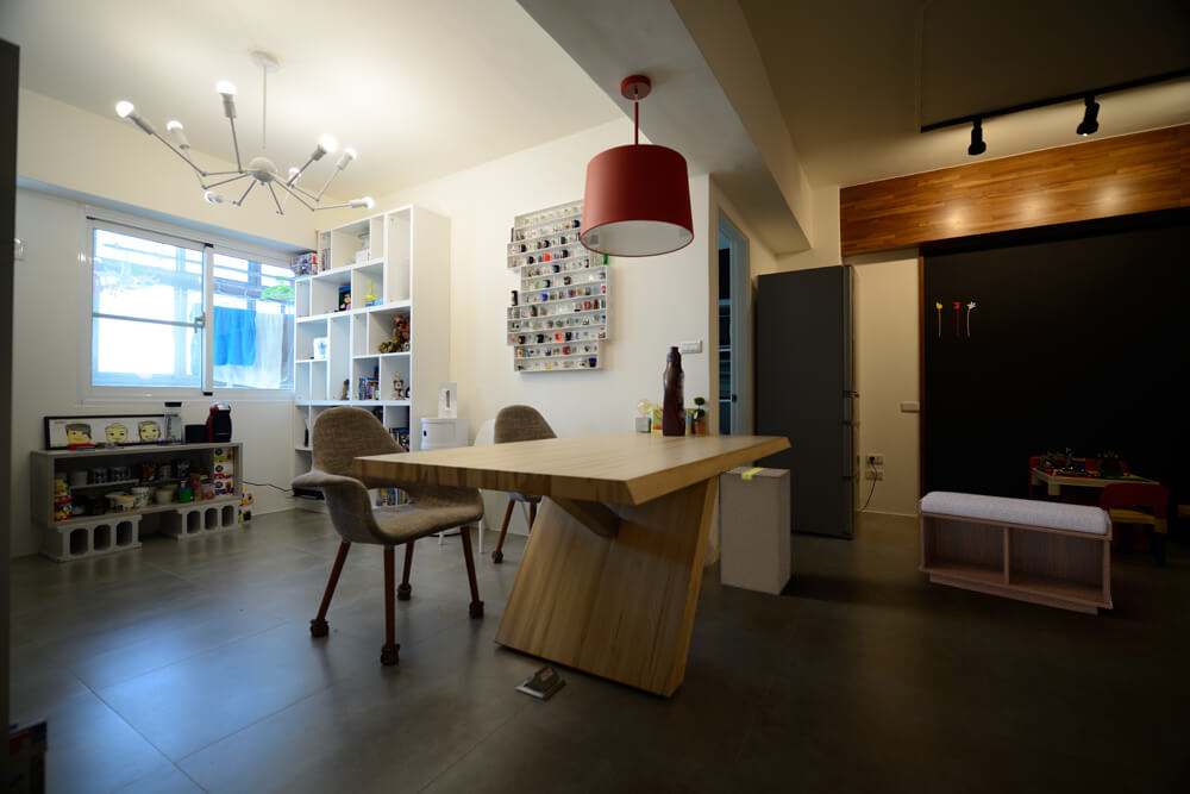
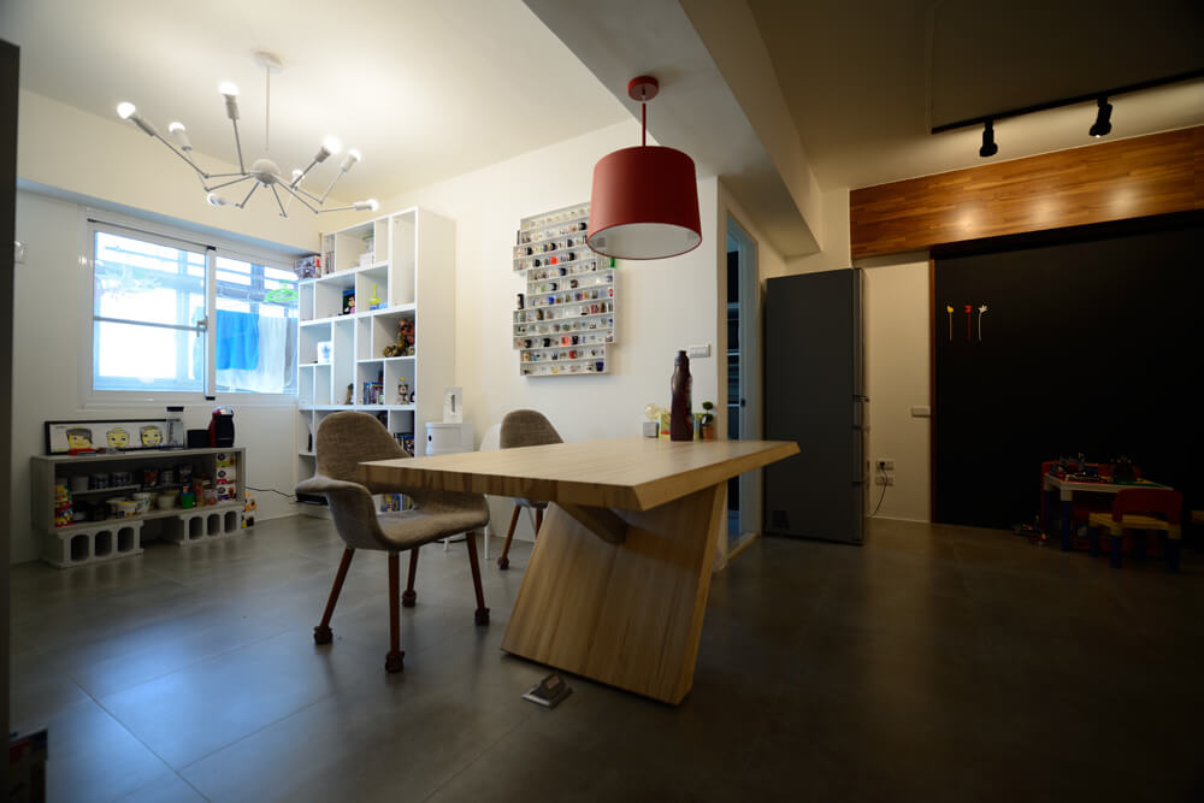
- bench [917,490,1114,615]
- cardboard box [719,465,791,596]
